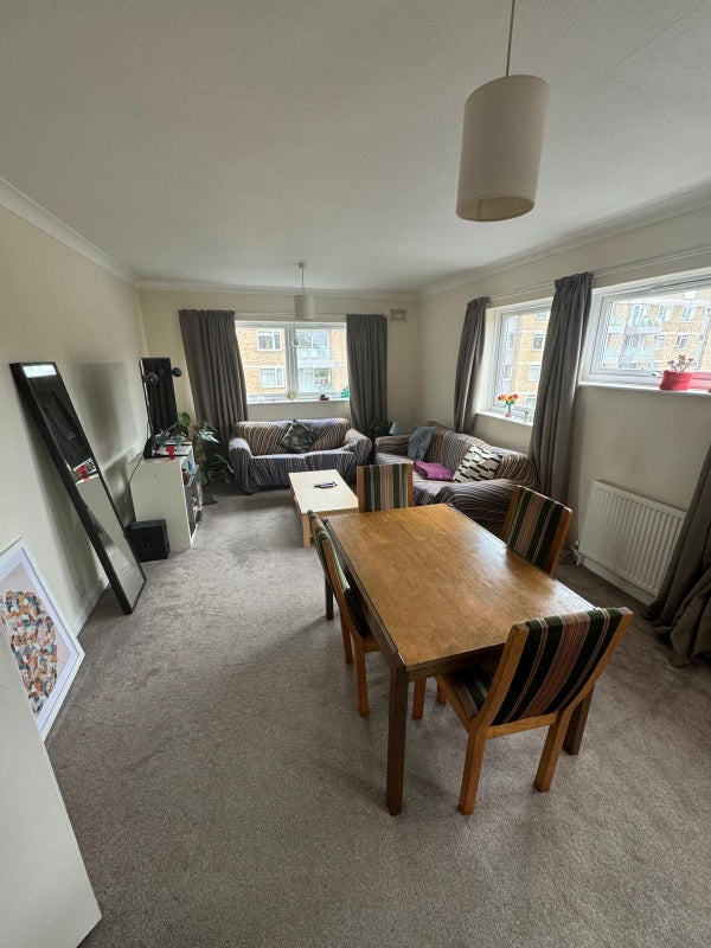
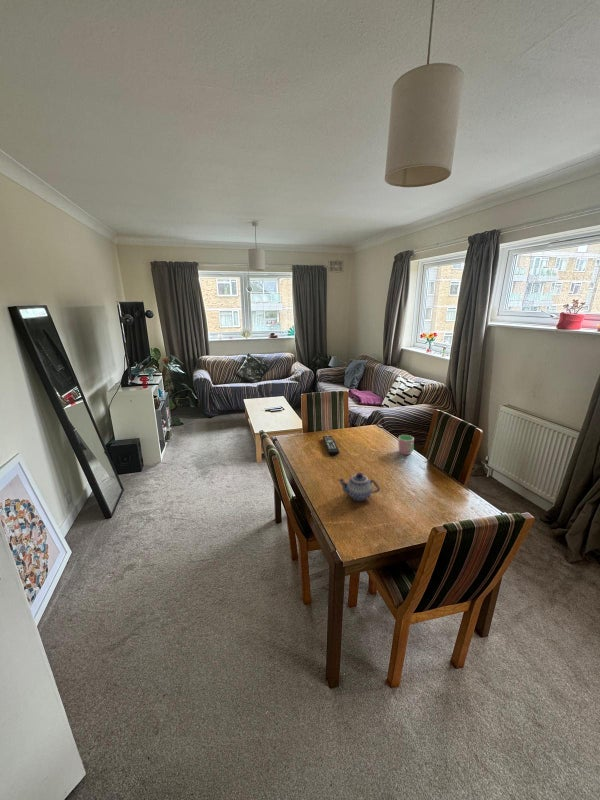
+ remote control [322,435,340,456]
+ cup [397,434,415,456]
+ teapot [337,472,381,502]
